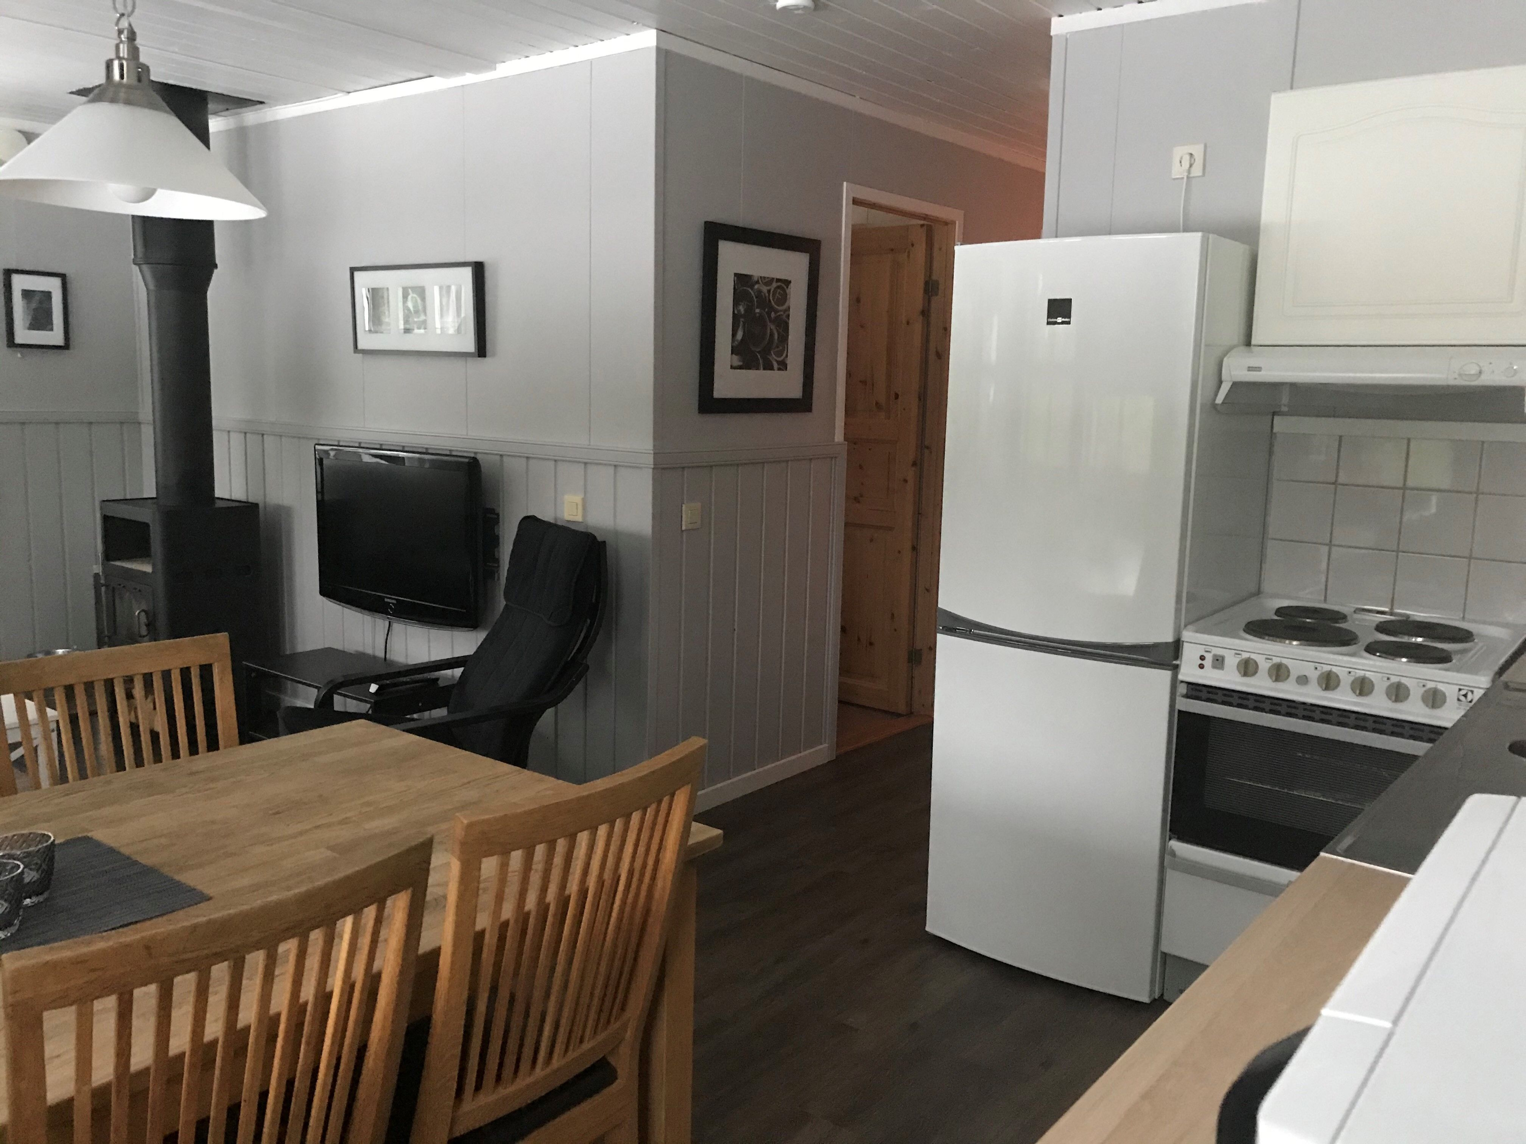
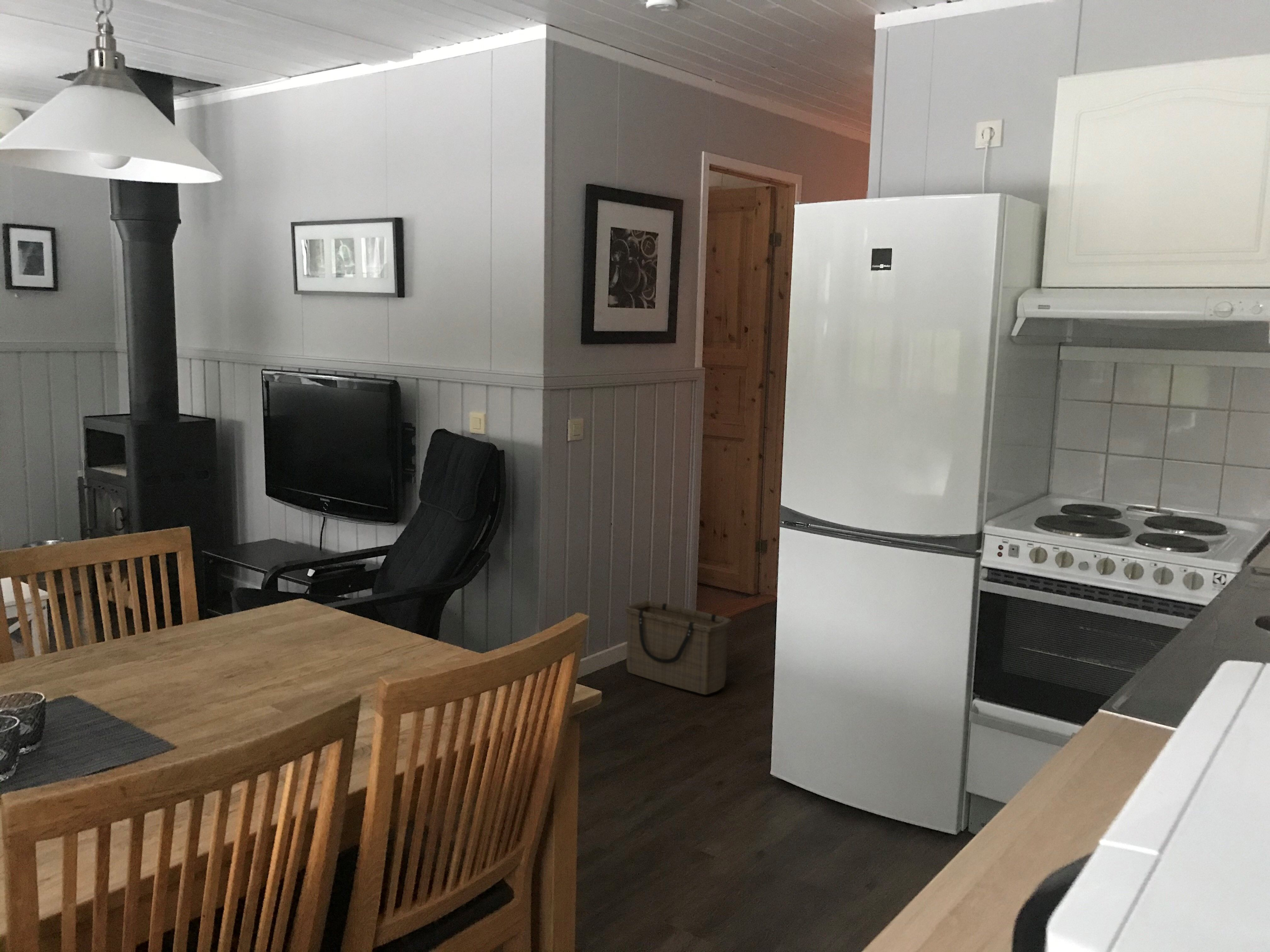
+ basket [624,600,732,695]
